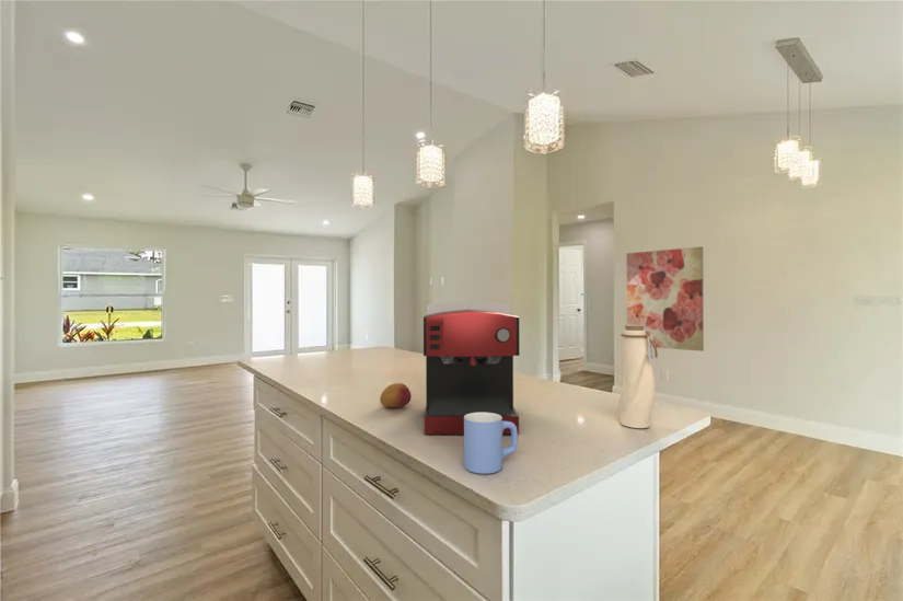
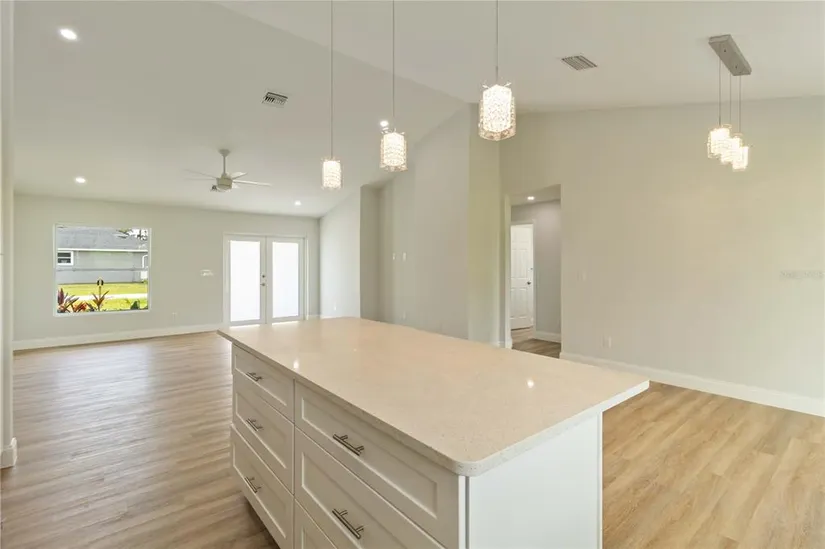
- mug [463,413,519,475]
- water bottle [617,324,659,429]
- coffee maker [422,299,521,436]
- wall art [625,245,705,352]
- fruit [379,382,413,408]
